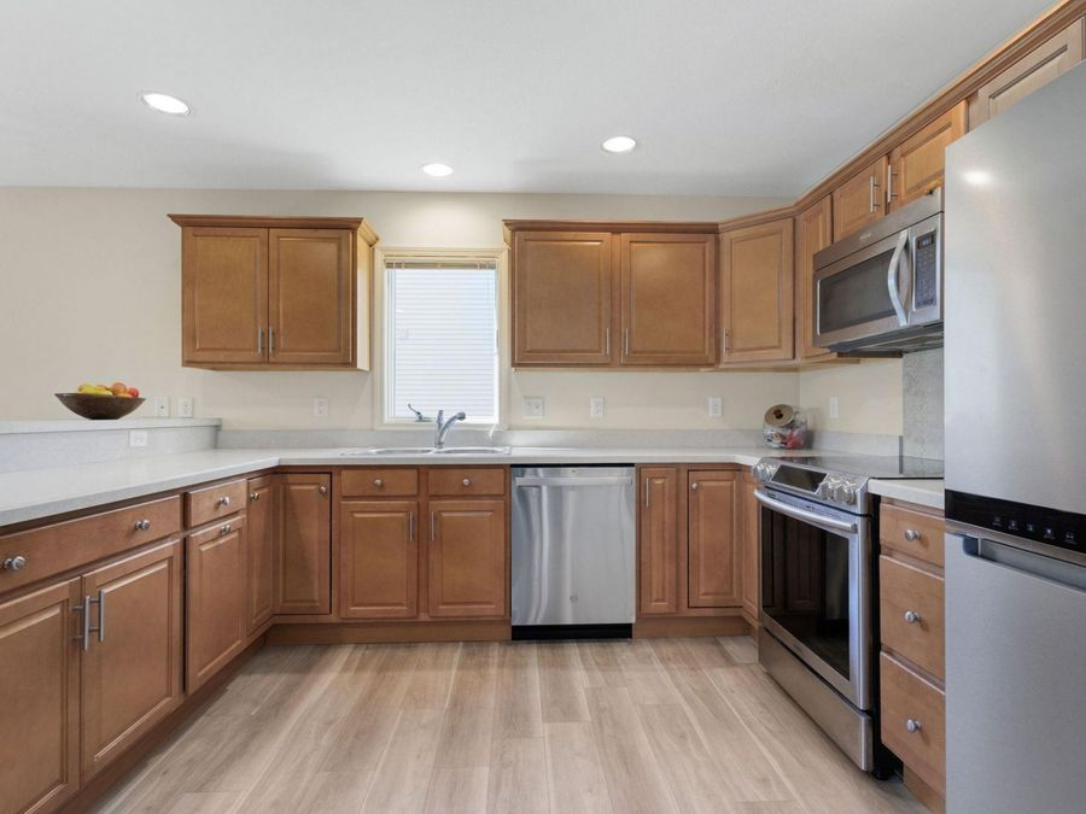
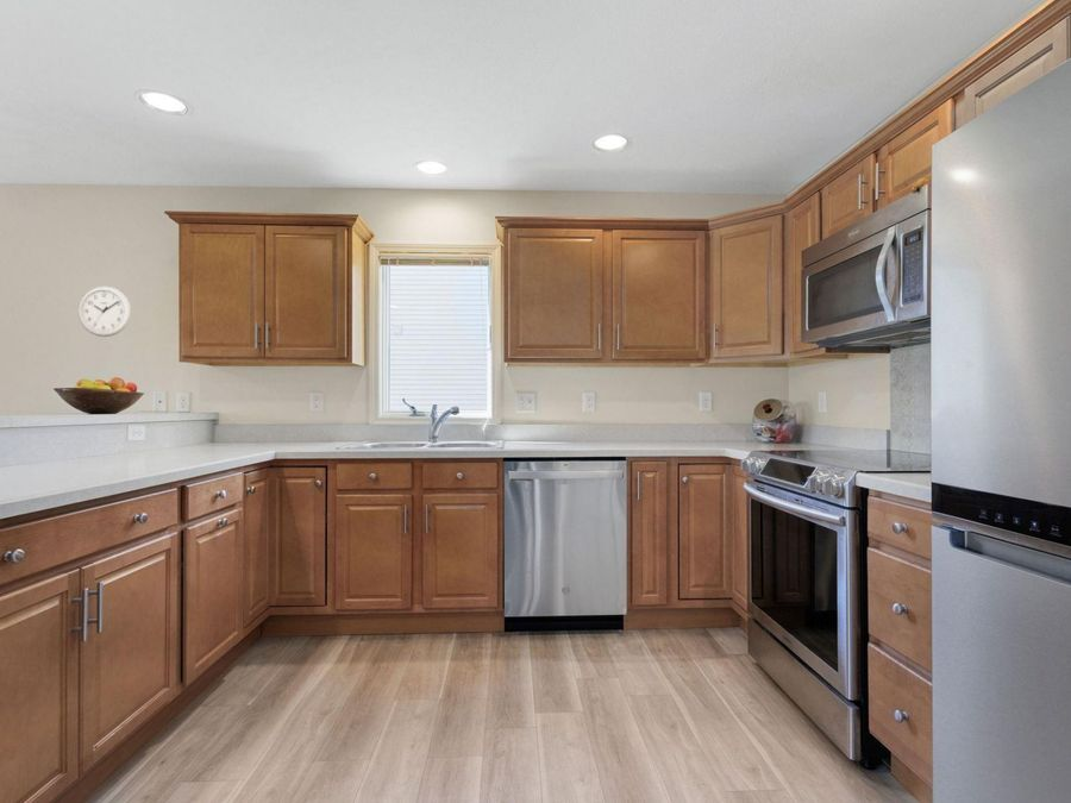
+ wall clock [77,286,132,338]
